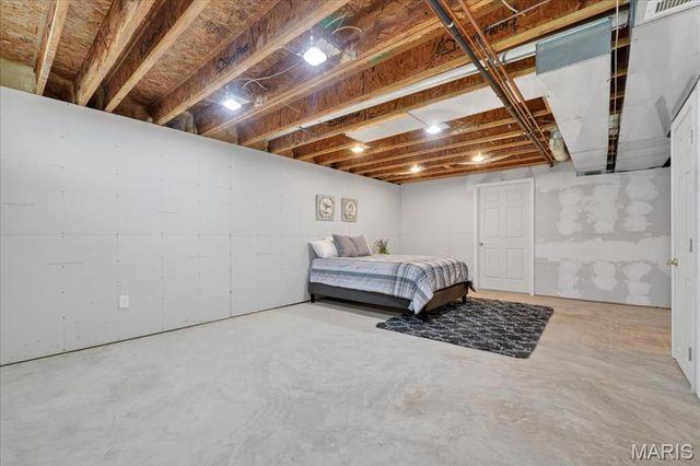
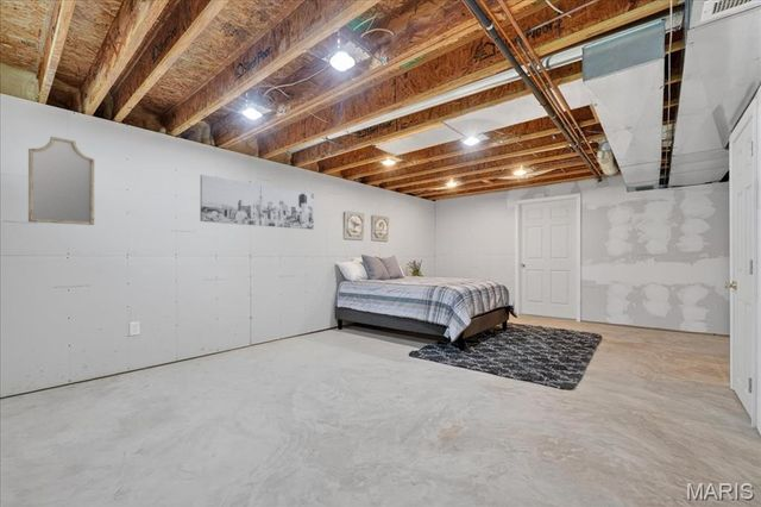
+ wall art [199,174,315,231]
+ home mirror [27,136,95,226]
